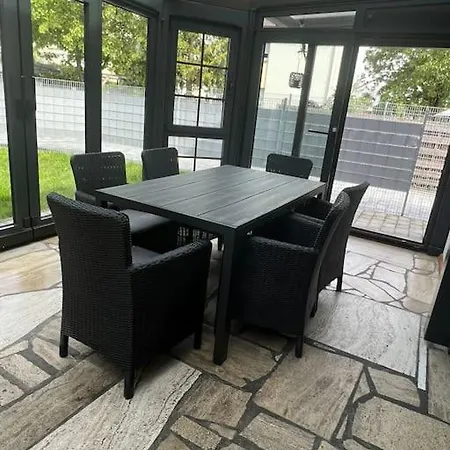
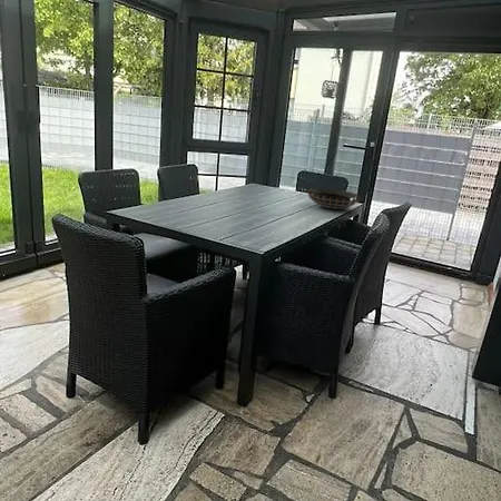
+ decorative bowl [306,187,360,210]
